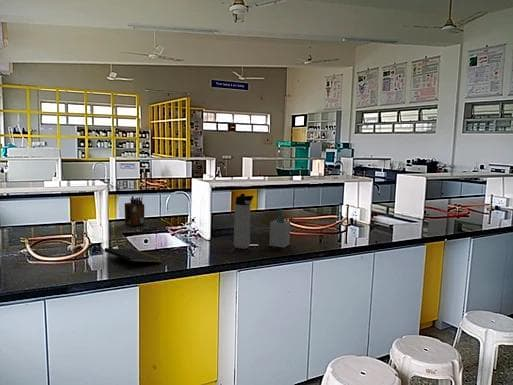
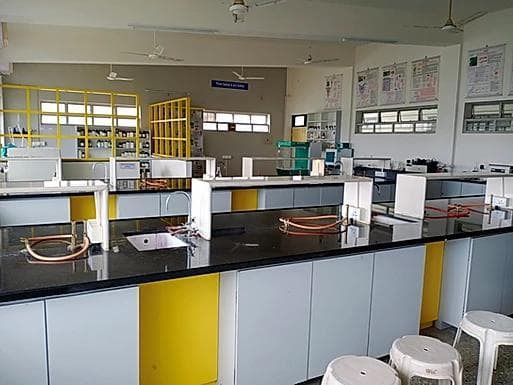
- thermos bottle [233,193,254,250]
- notepad [103,247,164,270]
- desk organizer [124,196,146,227]
- soap bottle [268,209,291,248]
